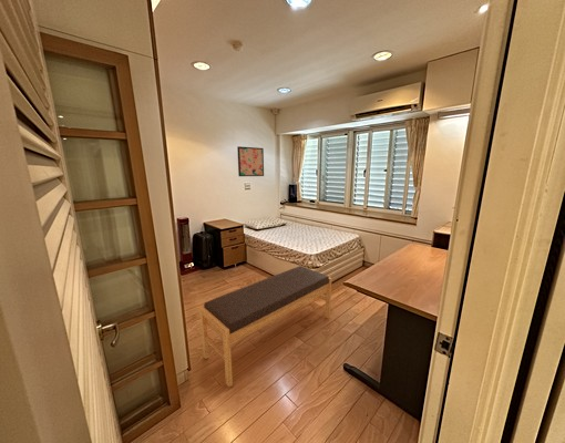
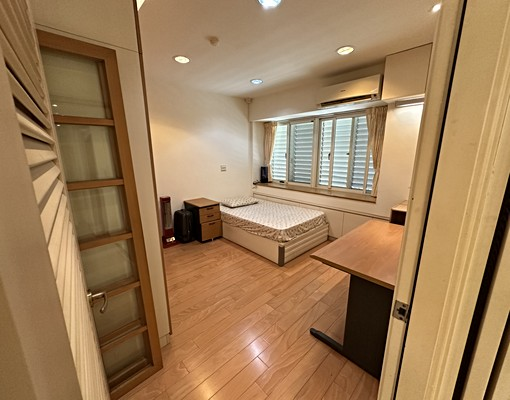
- wall art [236,145,265,177]
- bench [198,265,332,389]
